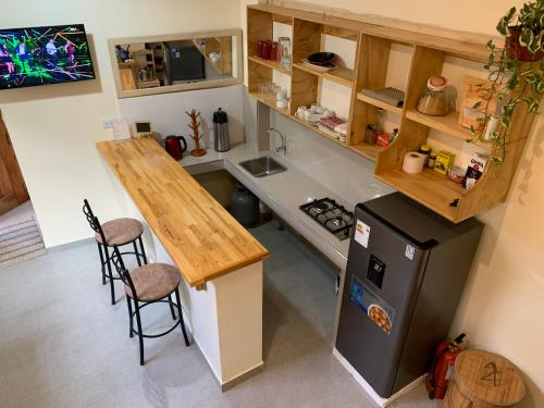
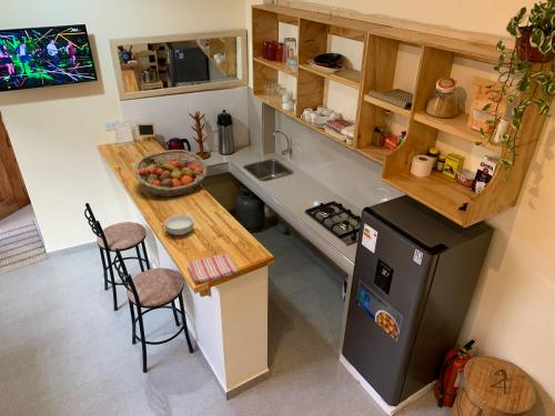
+ dish towel [186,253,239,284]
+ cereal bowl [164,214,195,236]
+ fruit basket [134,149,209,199]
